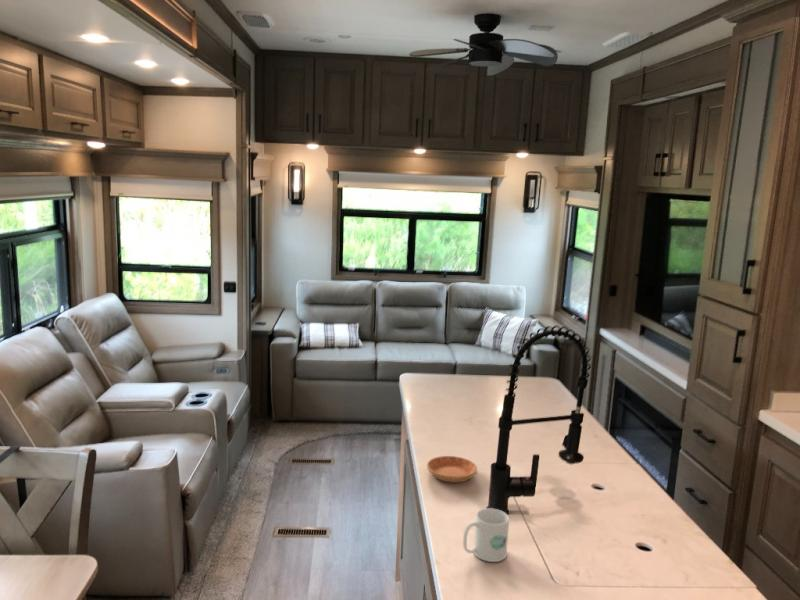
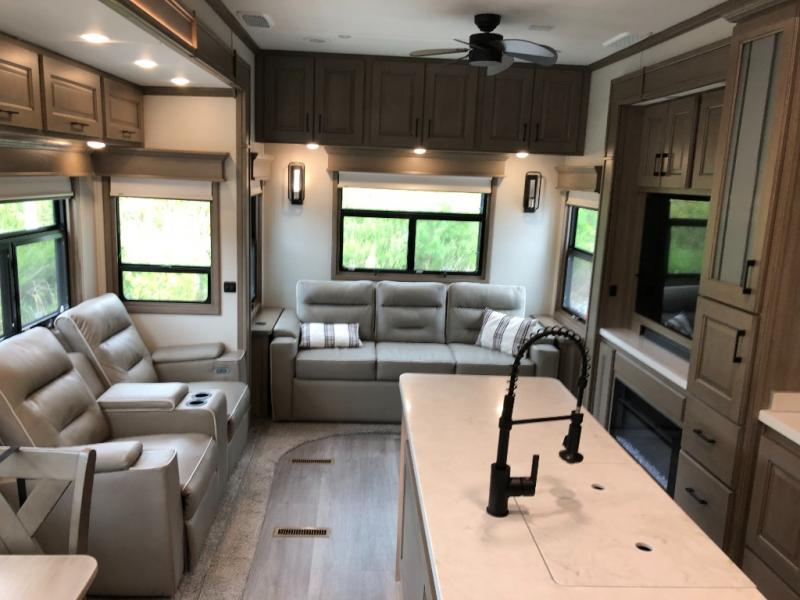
- mug [462,507,510,563]
- saucer [426,455,478,484]
